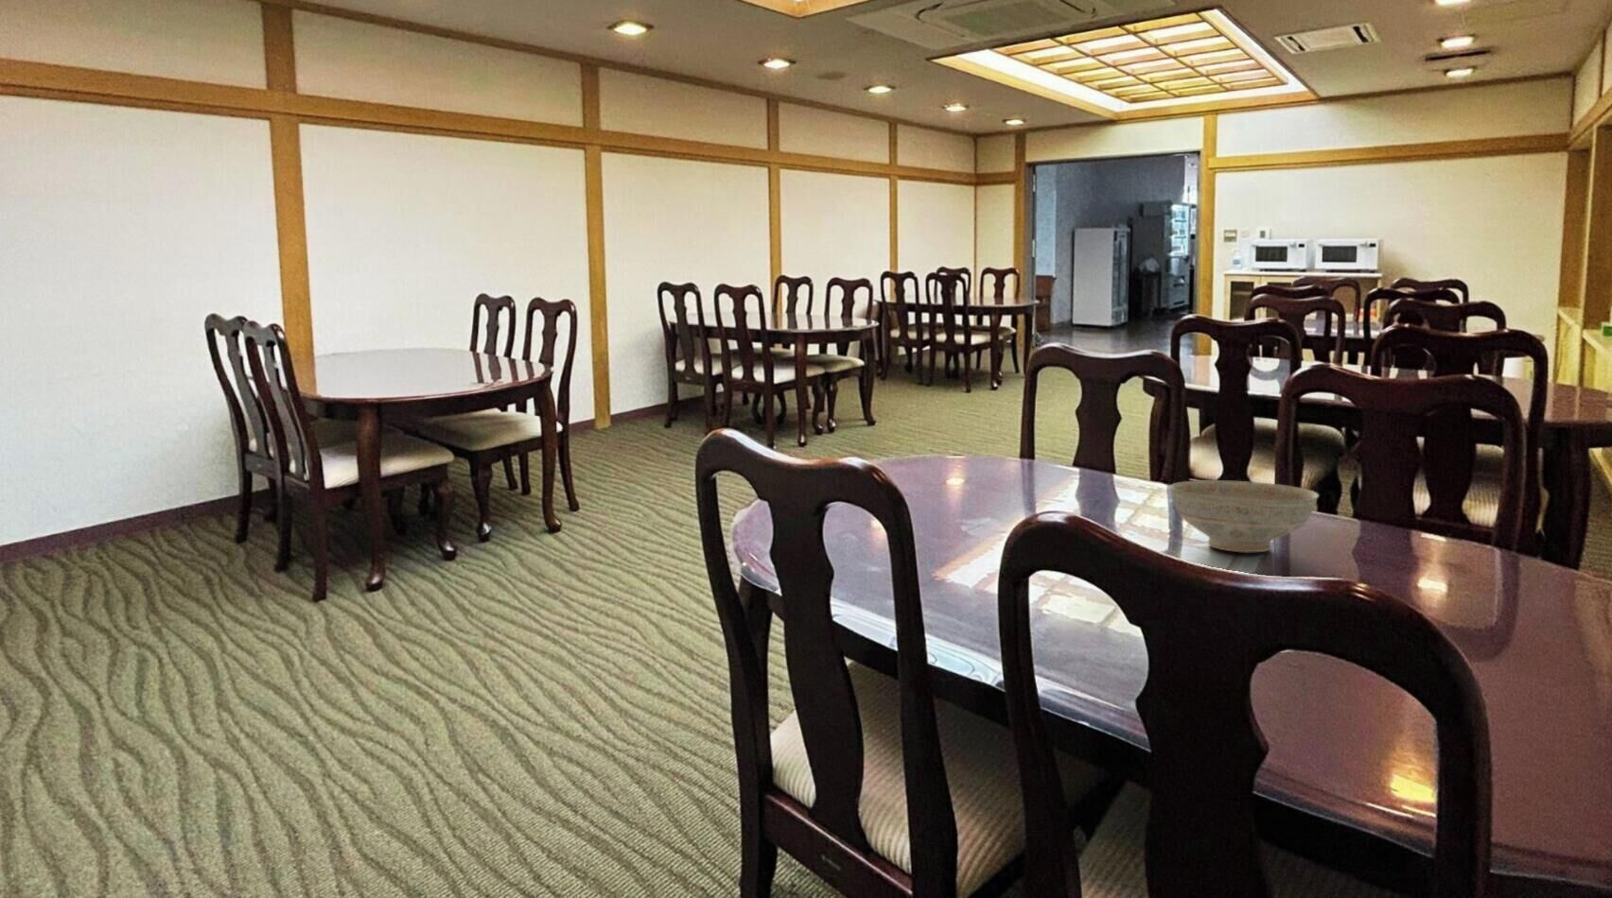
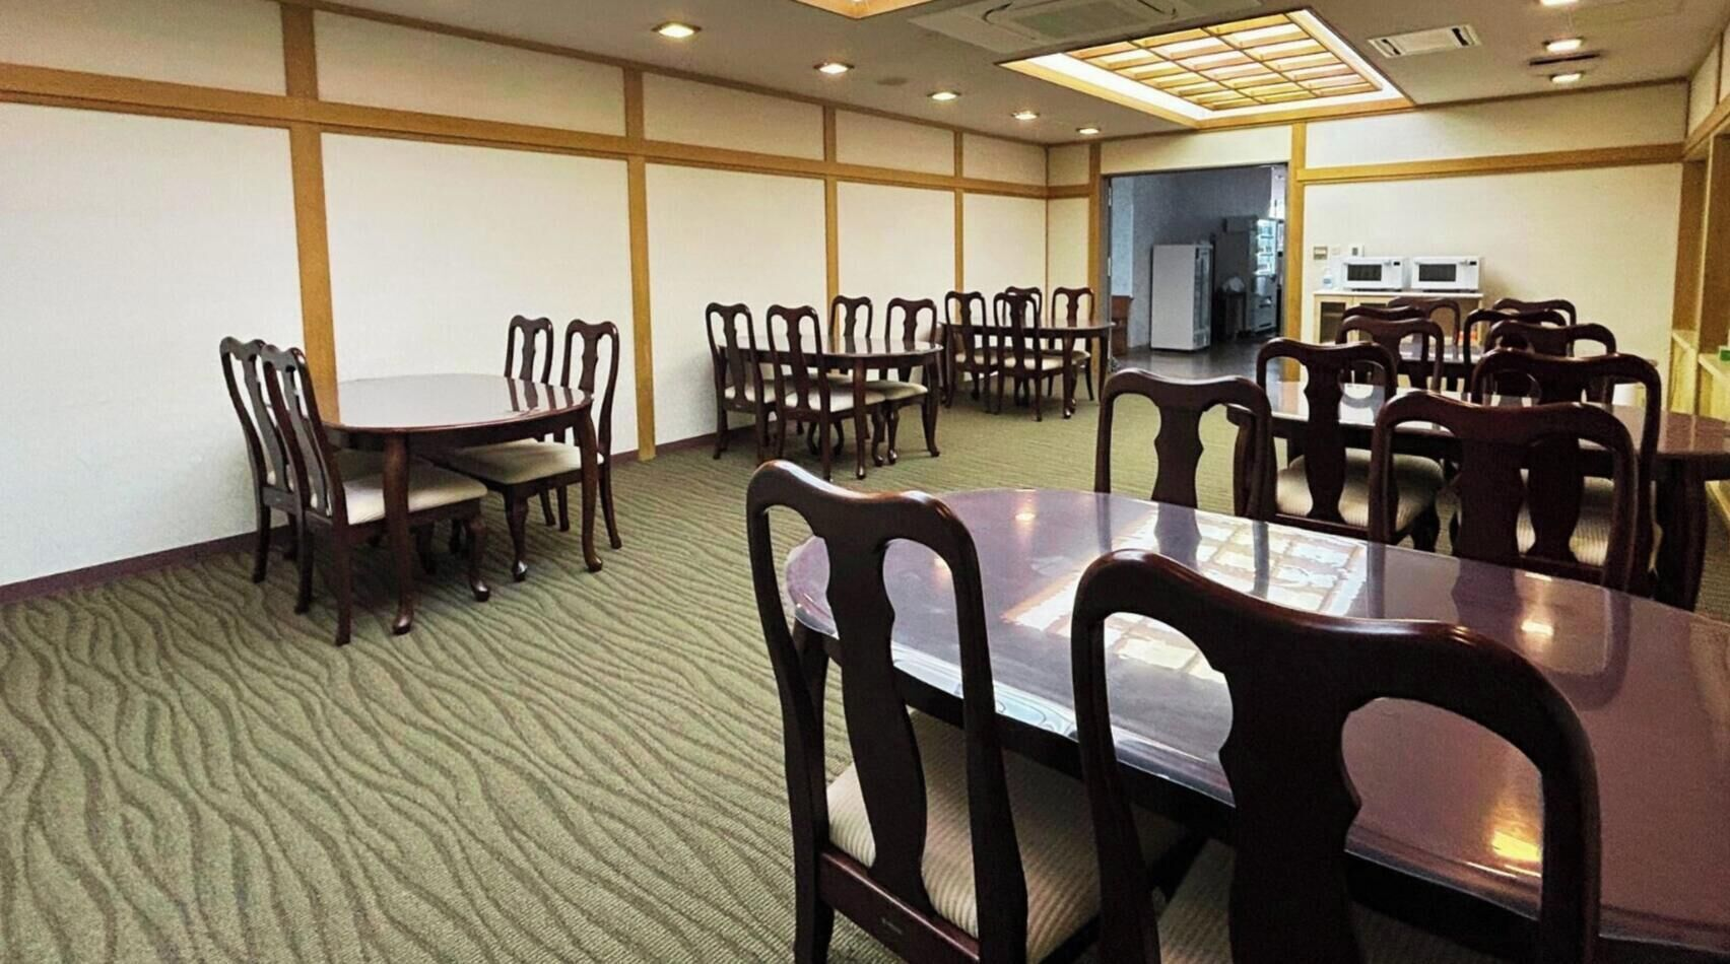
- decorative bowl [1169,479,1320,554]
